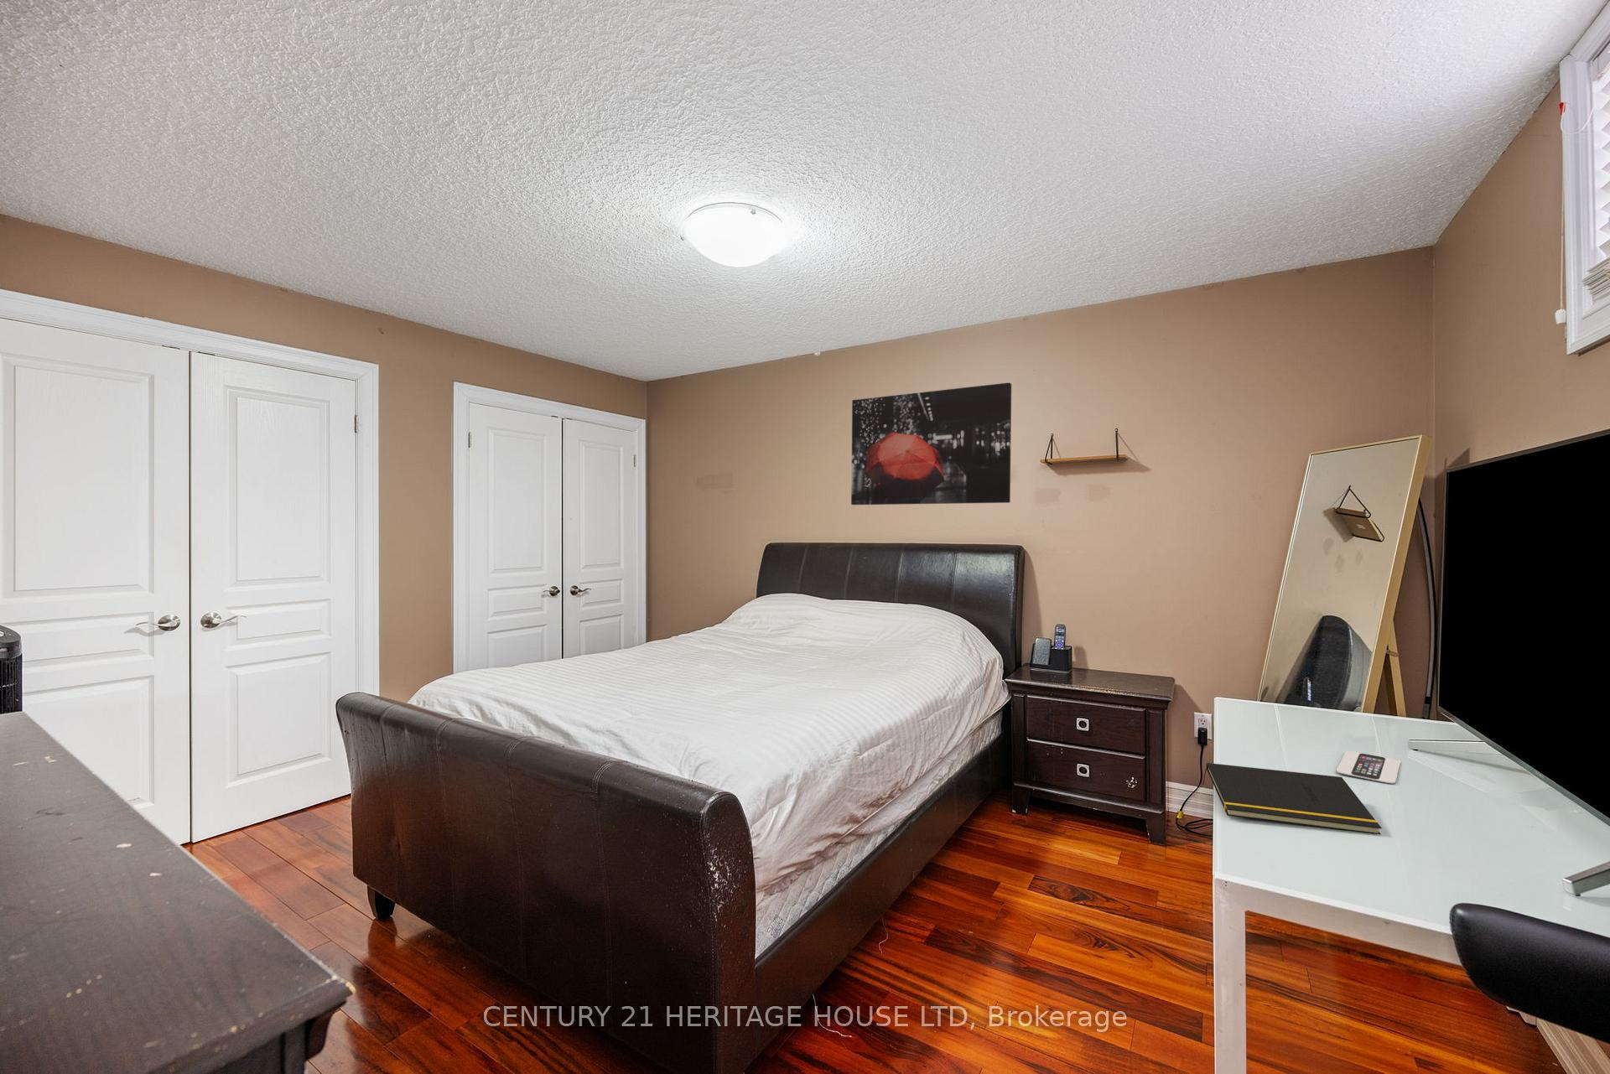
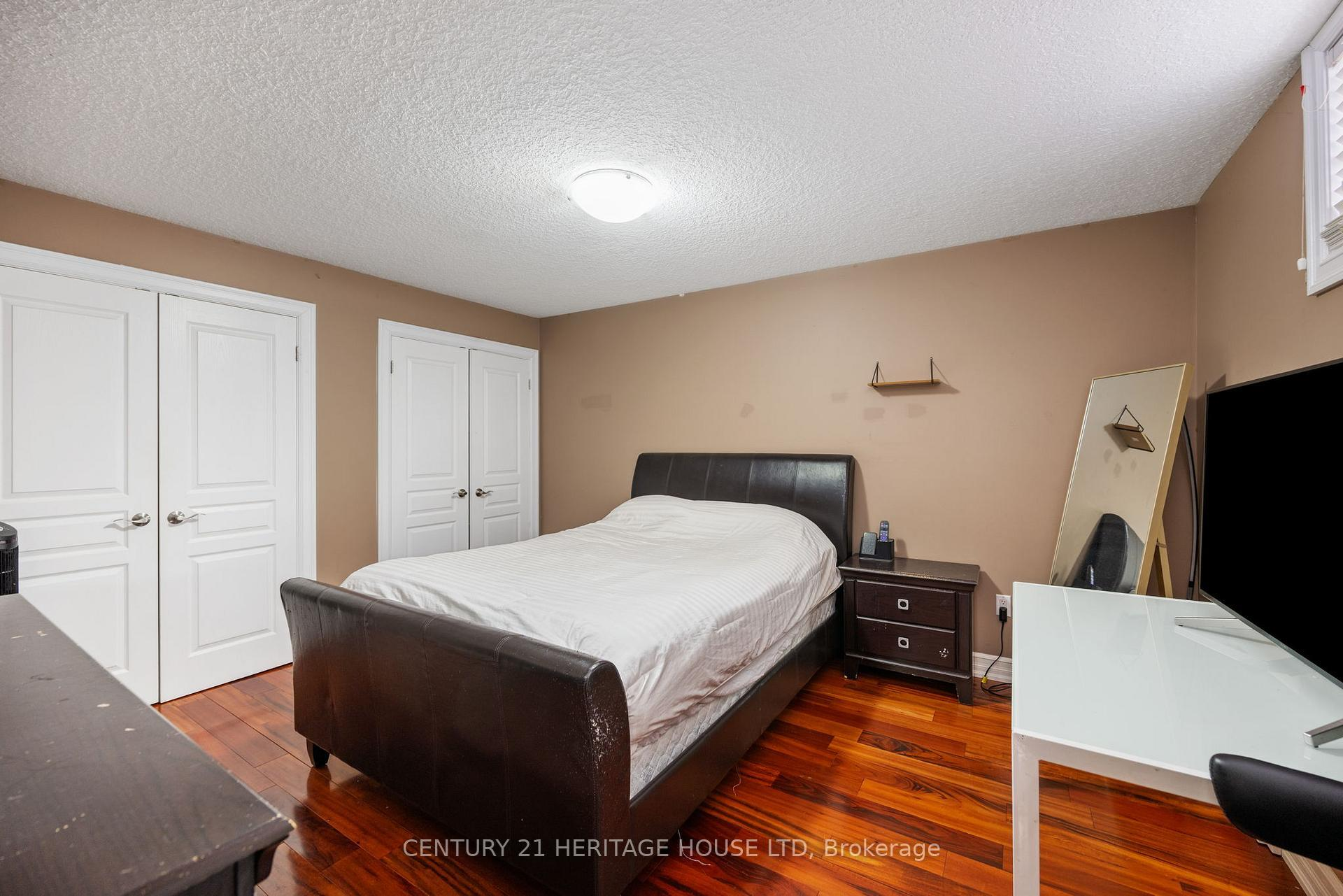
- notepad [1201,762,1382,835]
- smartphone [1335,750,1401,784]
- wall art [850,381,1012,506]
